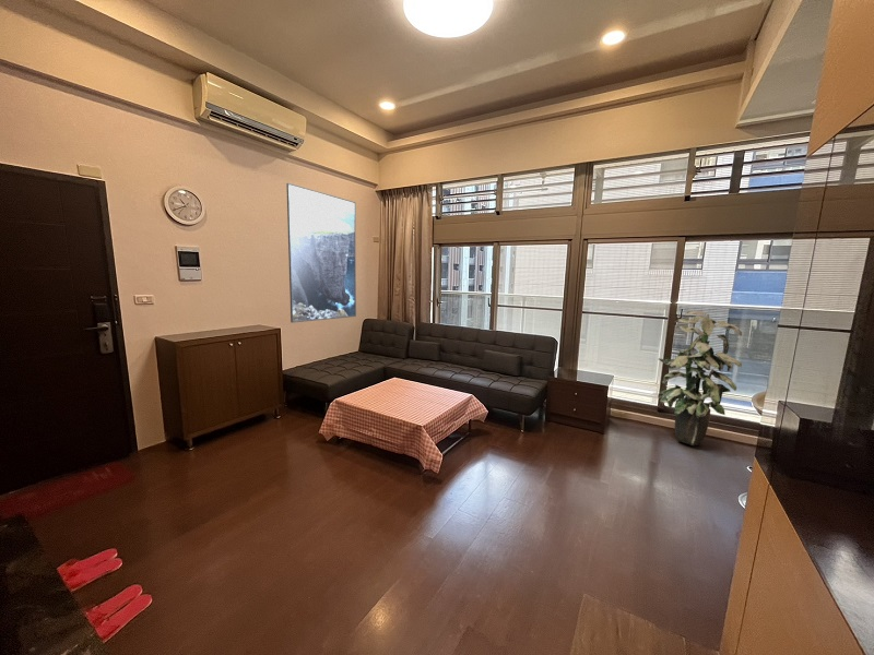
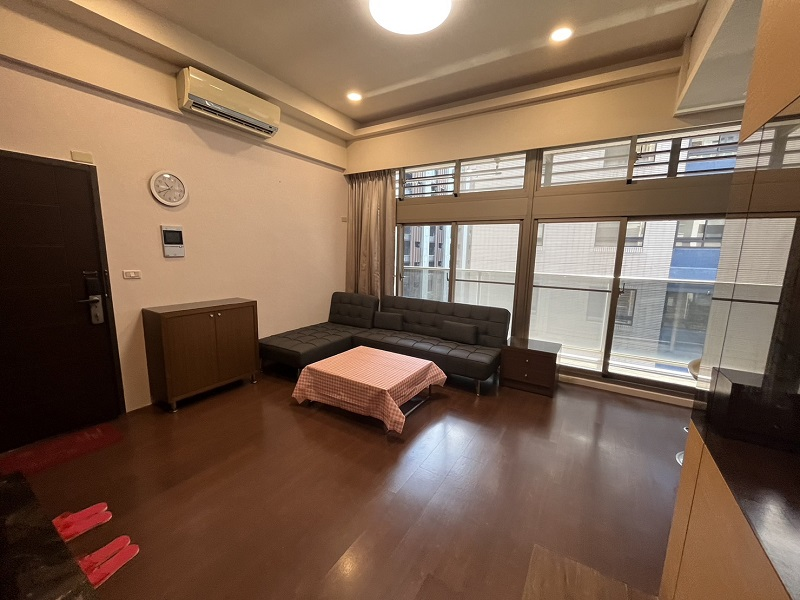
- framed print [285,182,357,323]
- indoor plant [657,310,743,446]
